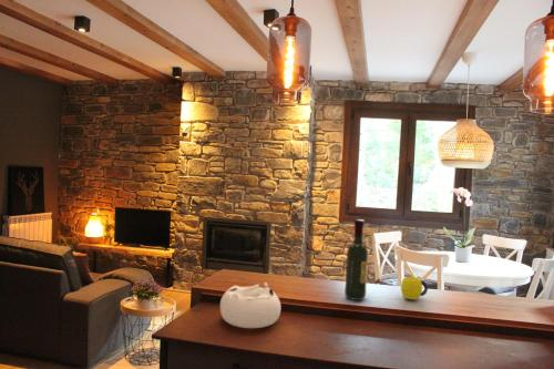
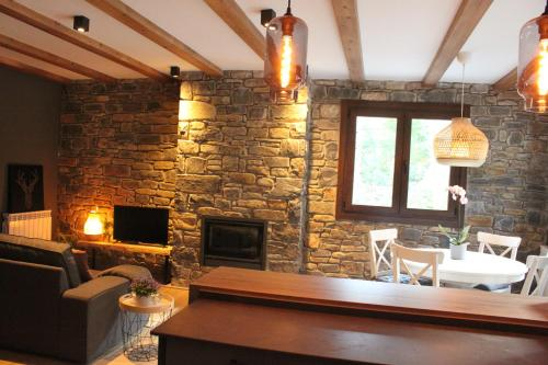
- wine bottle [343,218,369,301]
- cup [400,276,429,300]
- decorative bowl [219,281,281,329]
